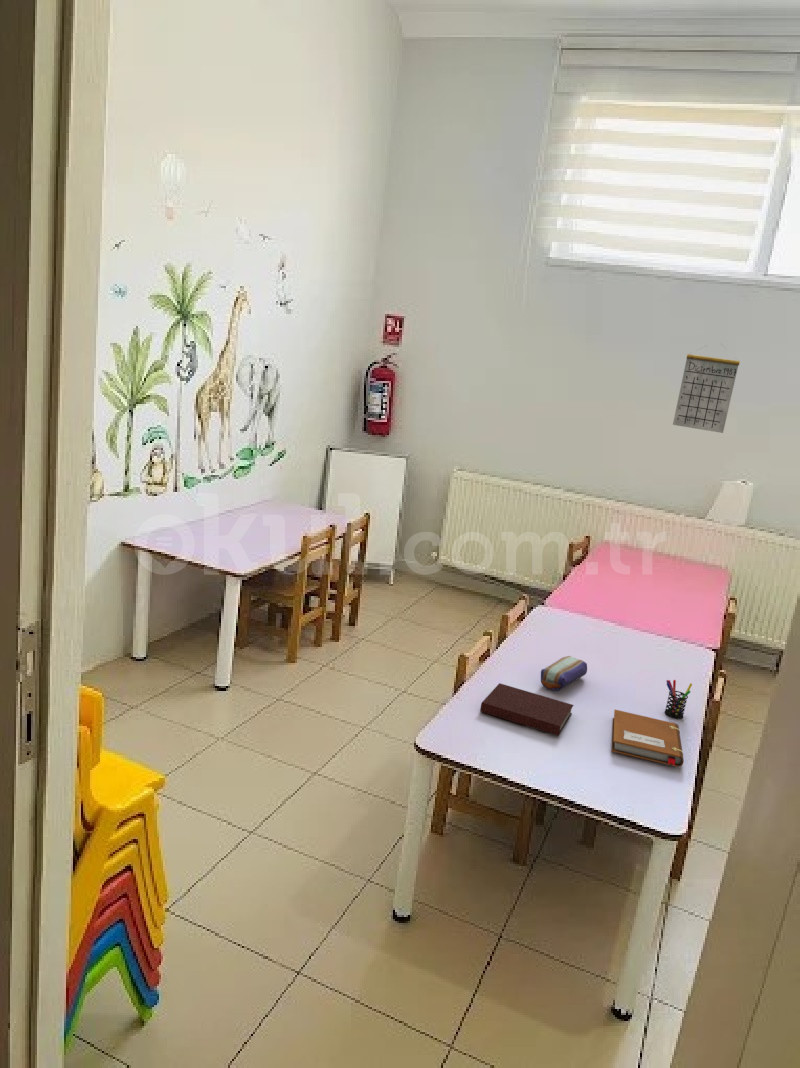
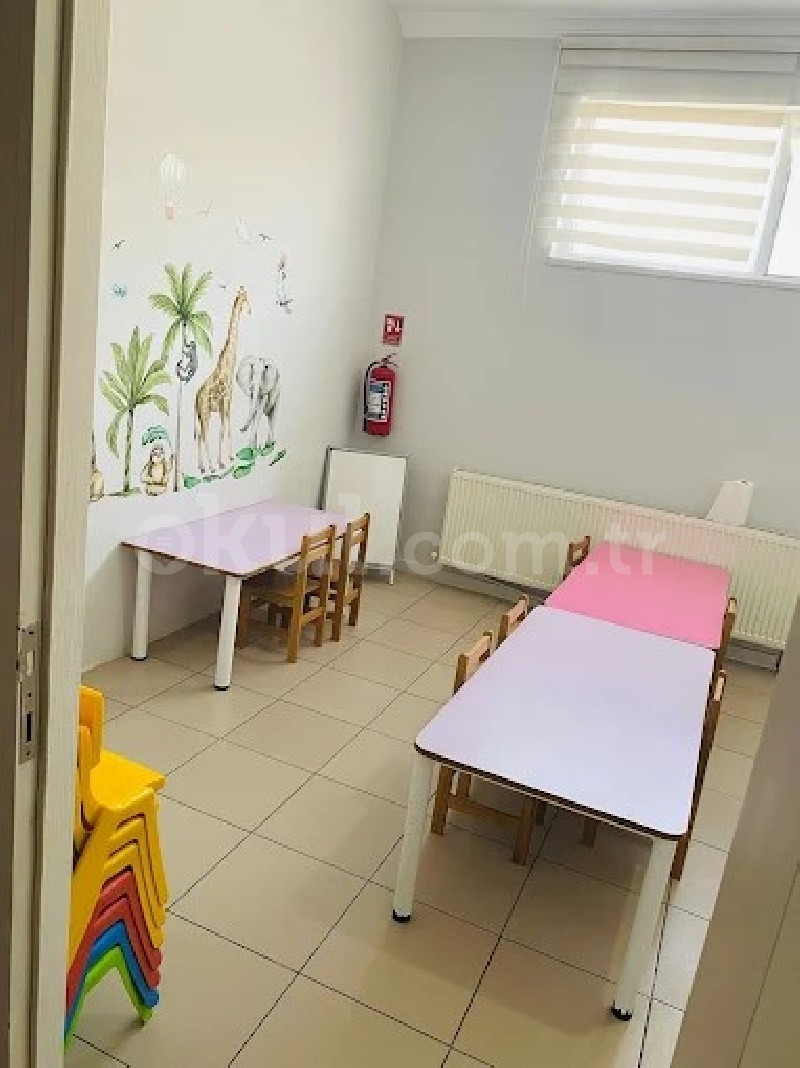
- notebook [479,682,574,737]
- calendar [672,344,741,434]
- notebook [610,709,685,768]
- pencil case [540,655,588,692]
- pen holder [664,679,693,720]
